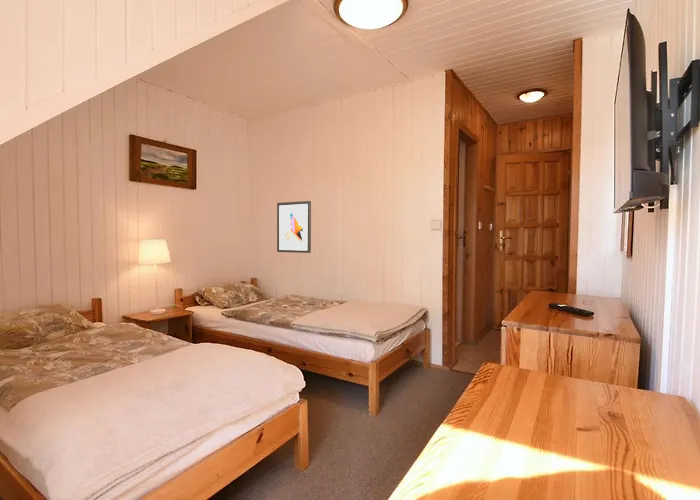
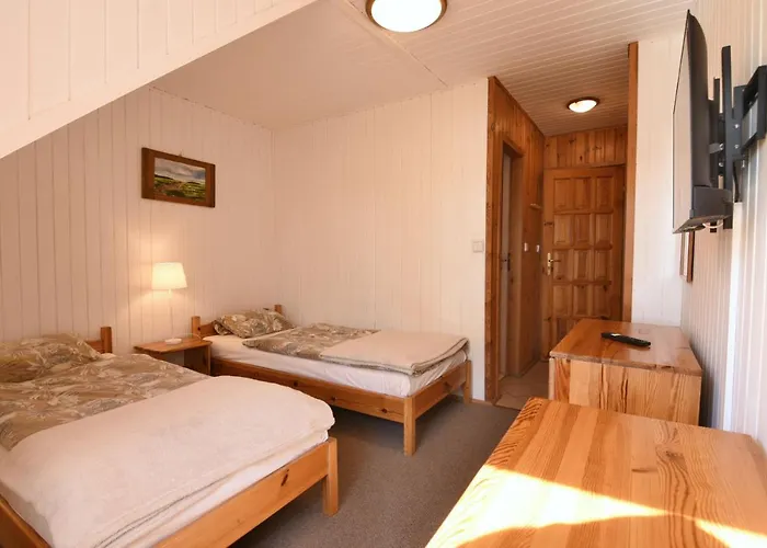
- wall art [276,200,312,254]
